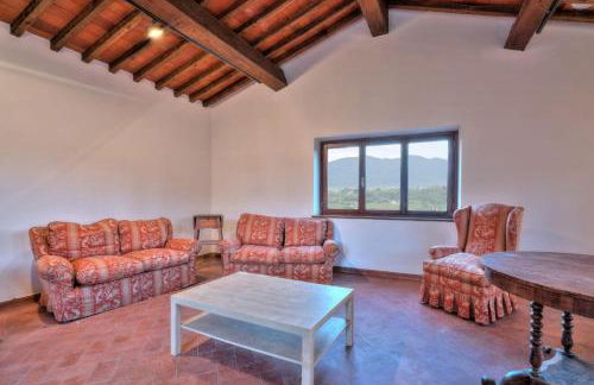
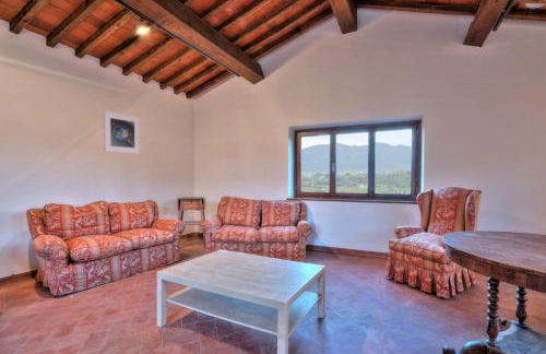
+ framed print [103,110,141,155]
